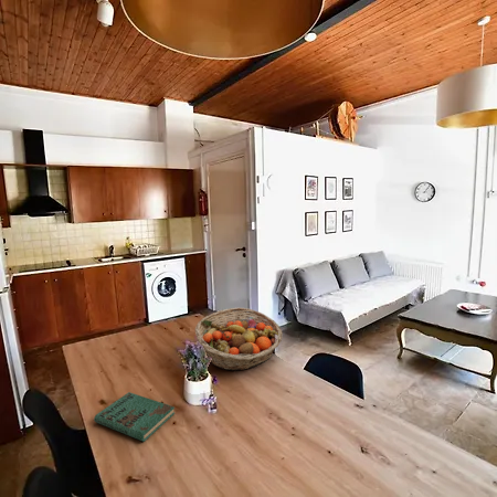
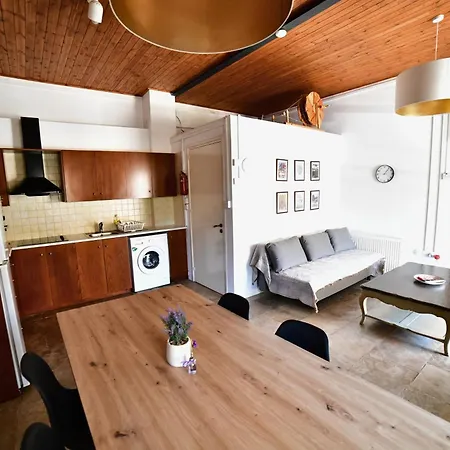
- fruit basket [194,307,284,371]
- book [93,391,176,443]
